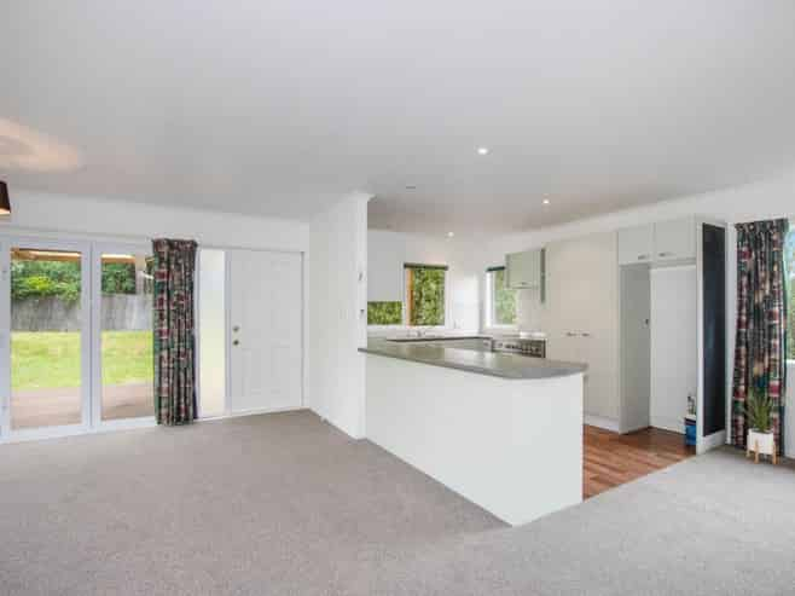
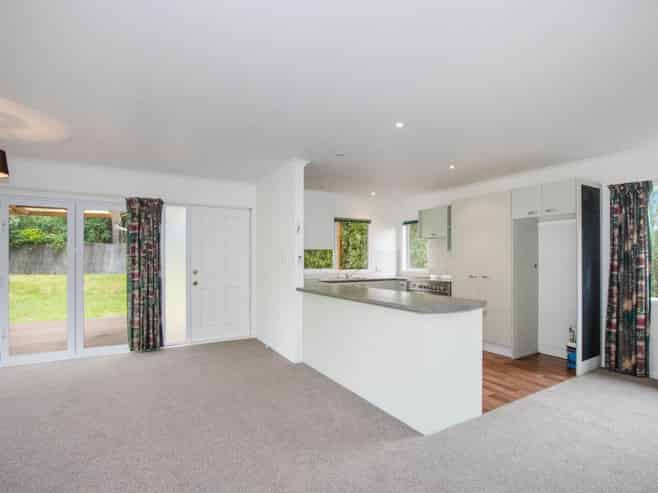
- house plant [736,386,788,465]
